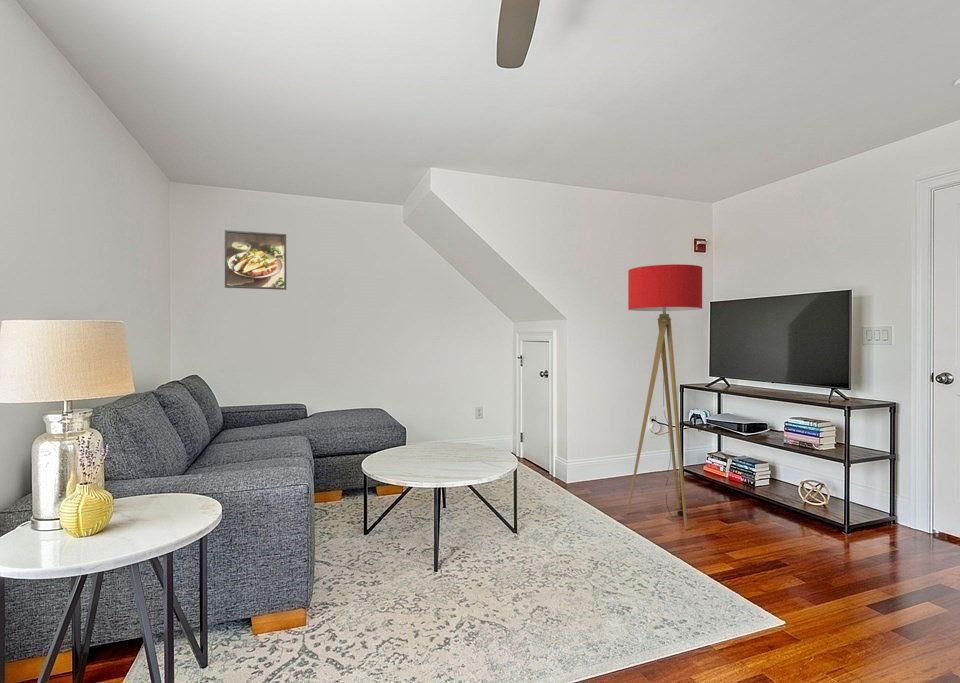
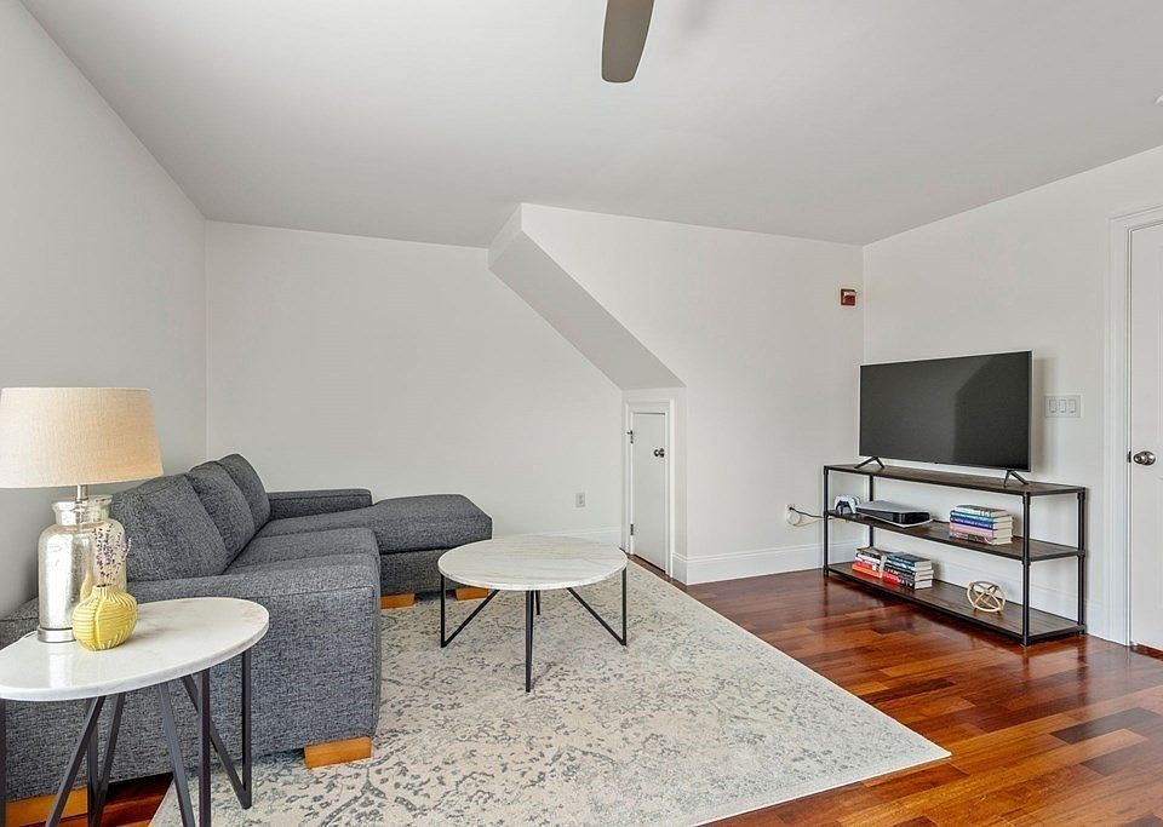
- floor lamp [626,263,703,531]
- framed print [224,229,287,291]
